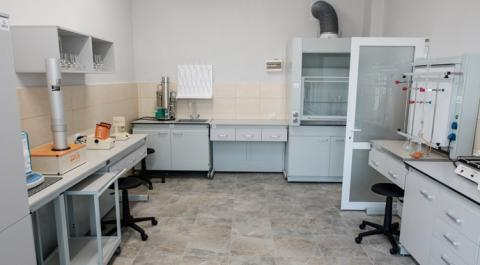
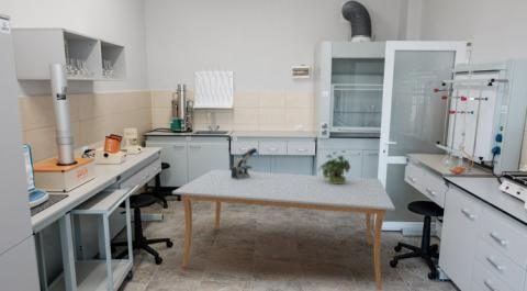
+ dining table [171,168,396,291]
+ potted plant [317,149,352,183]
+ microscope [231,147,261,179]
